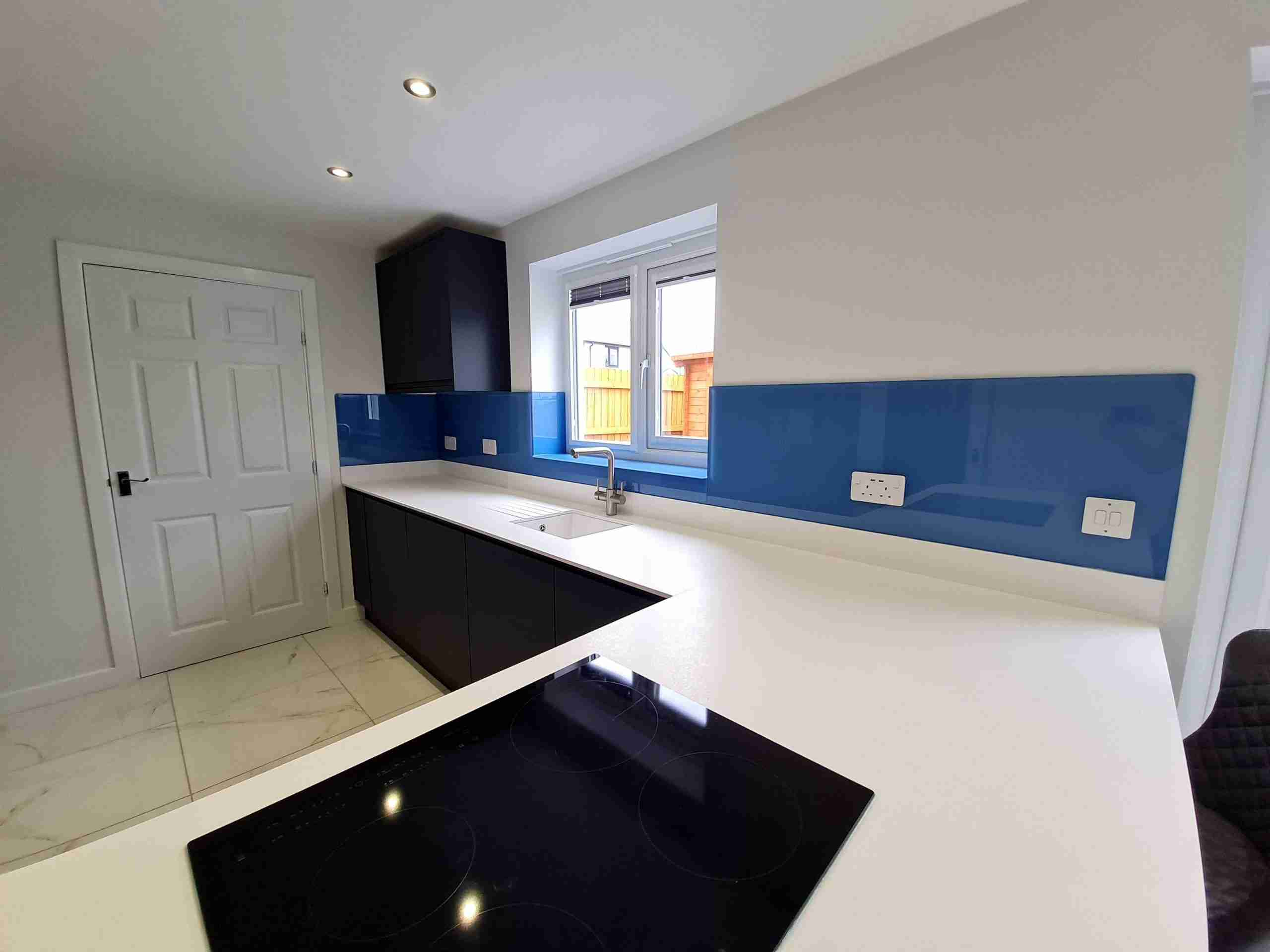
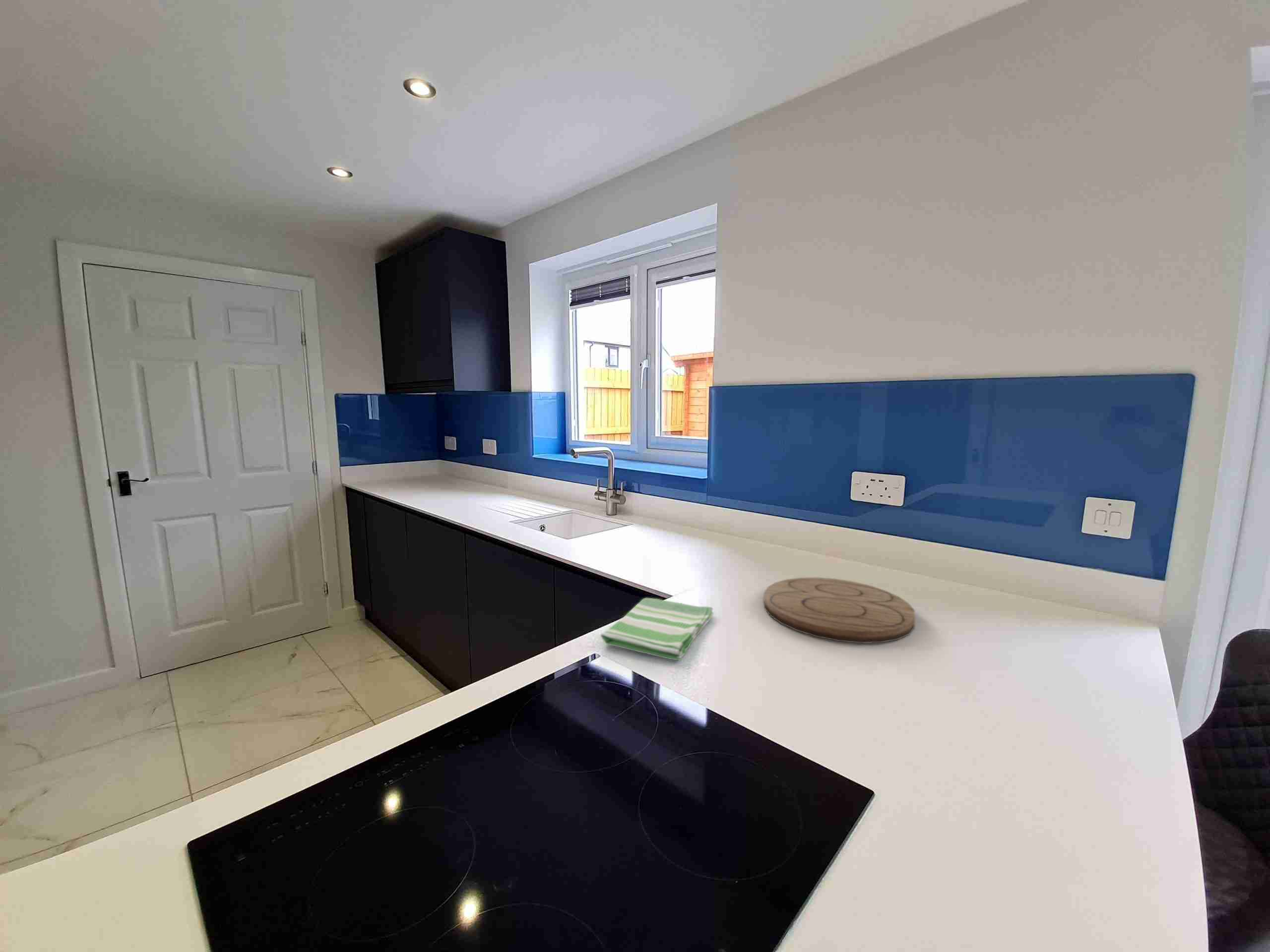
+ cutting board [763,577,916,644]
+ dish towel [600,597,714,661]
